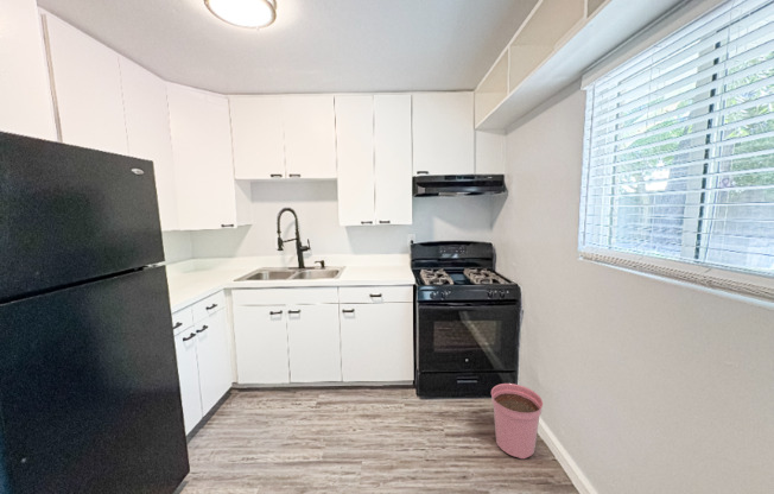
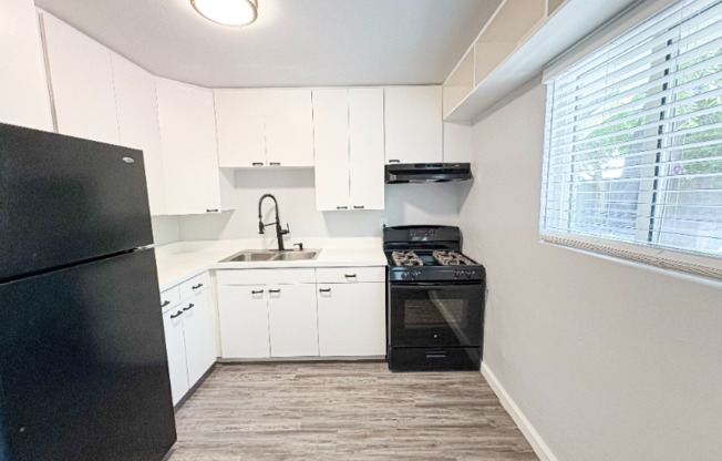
- plant pot [490,382,544,460]
